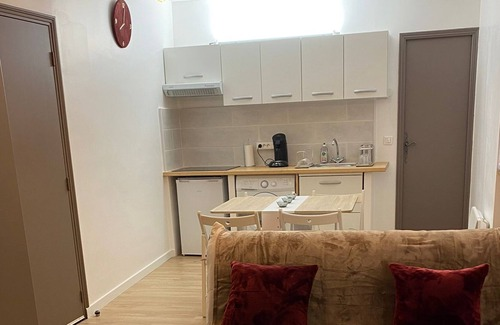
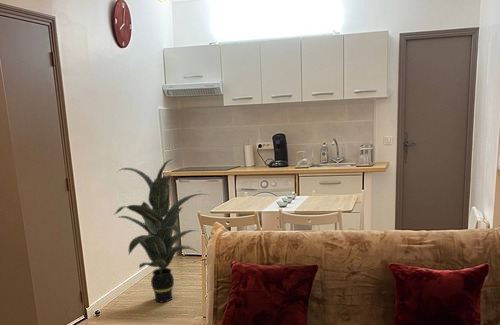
+ indoor plant [114,158,209,304]
